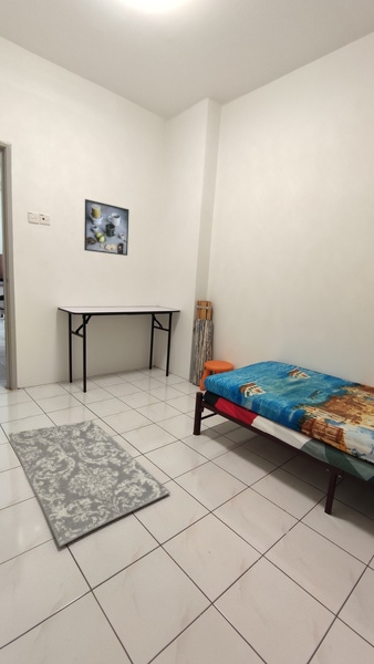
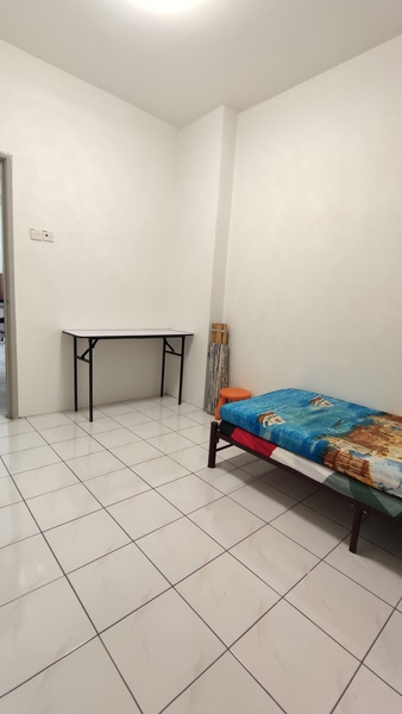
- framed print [83,198,131,257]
- rug [7,419,172,548]
